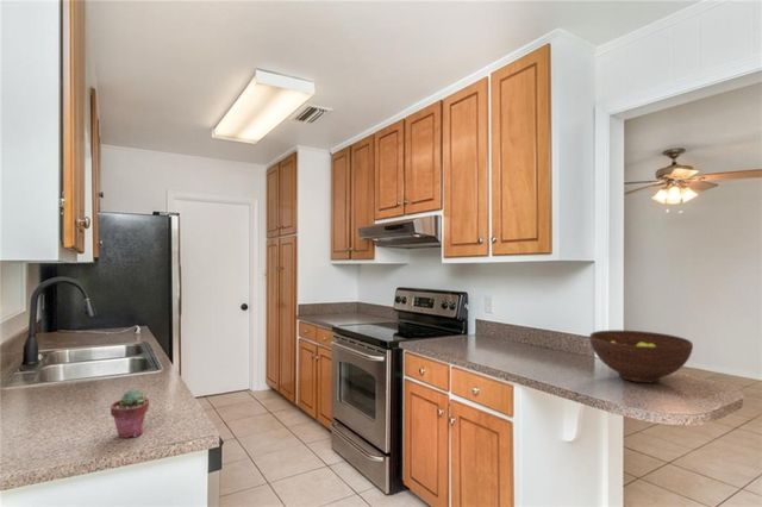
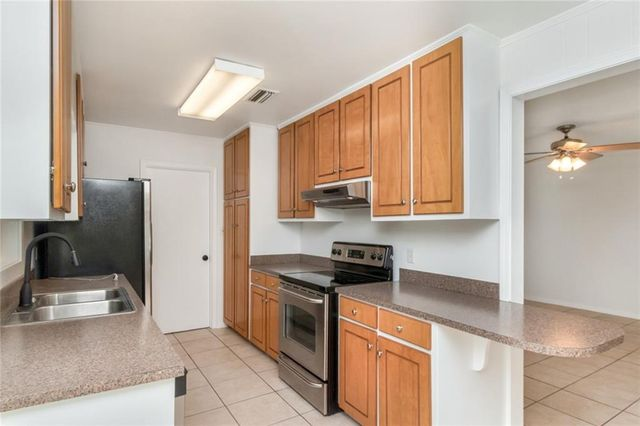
- fruit bowl [588,330,694,384]
- potted succulent [110,388,150,439]
